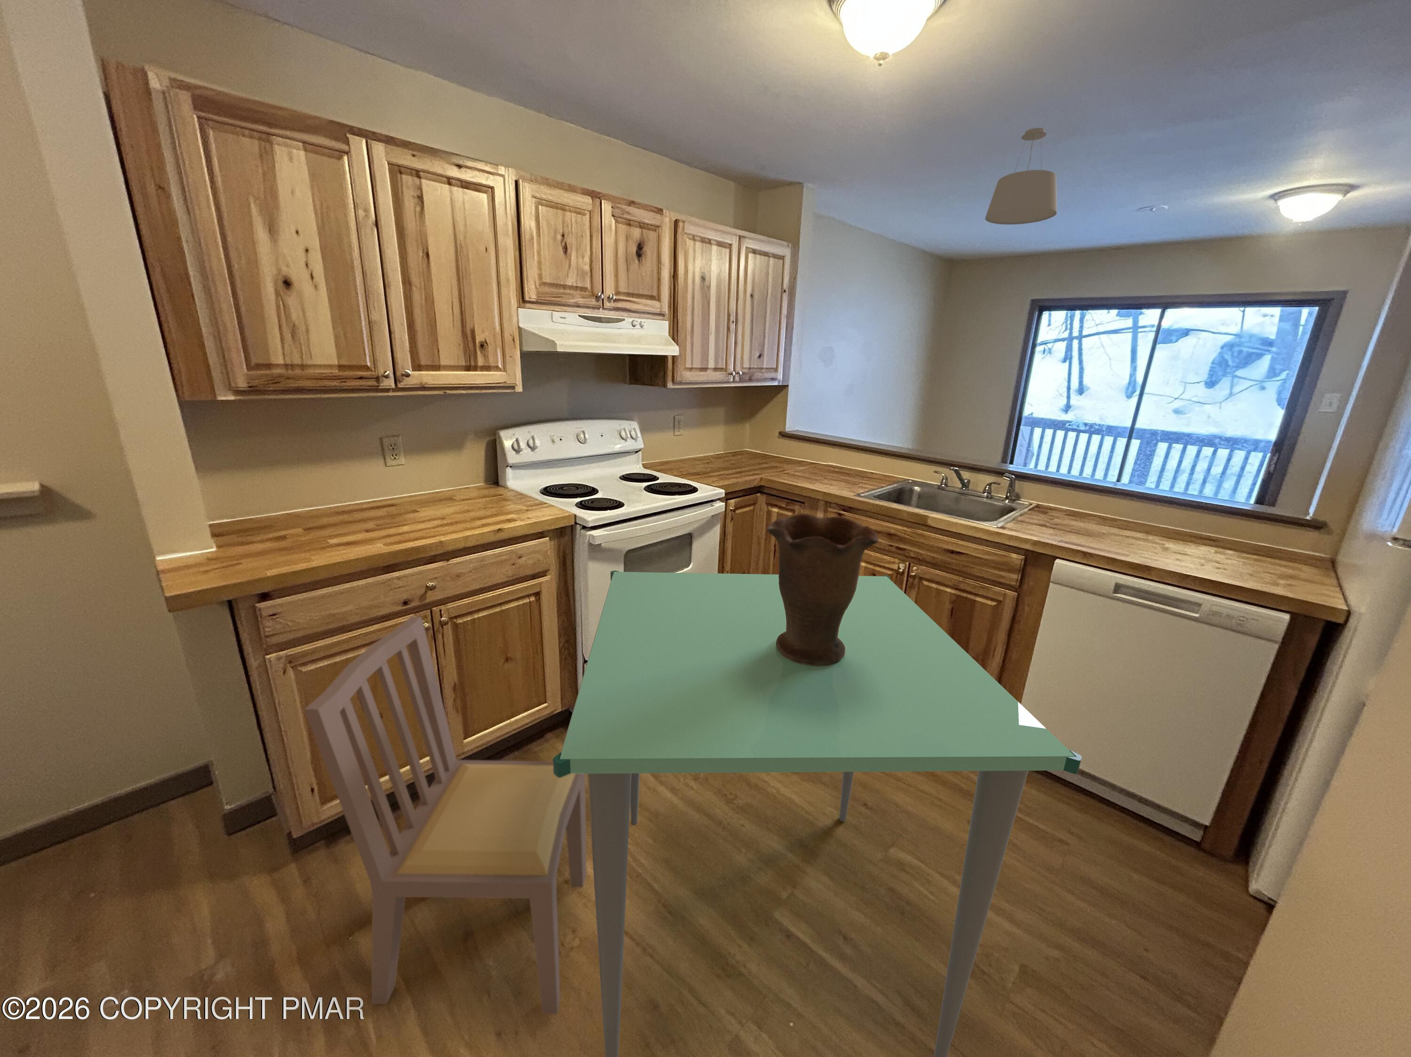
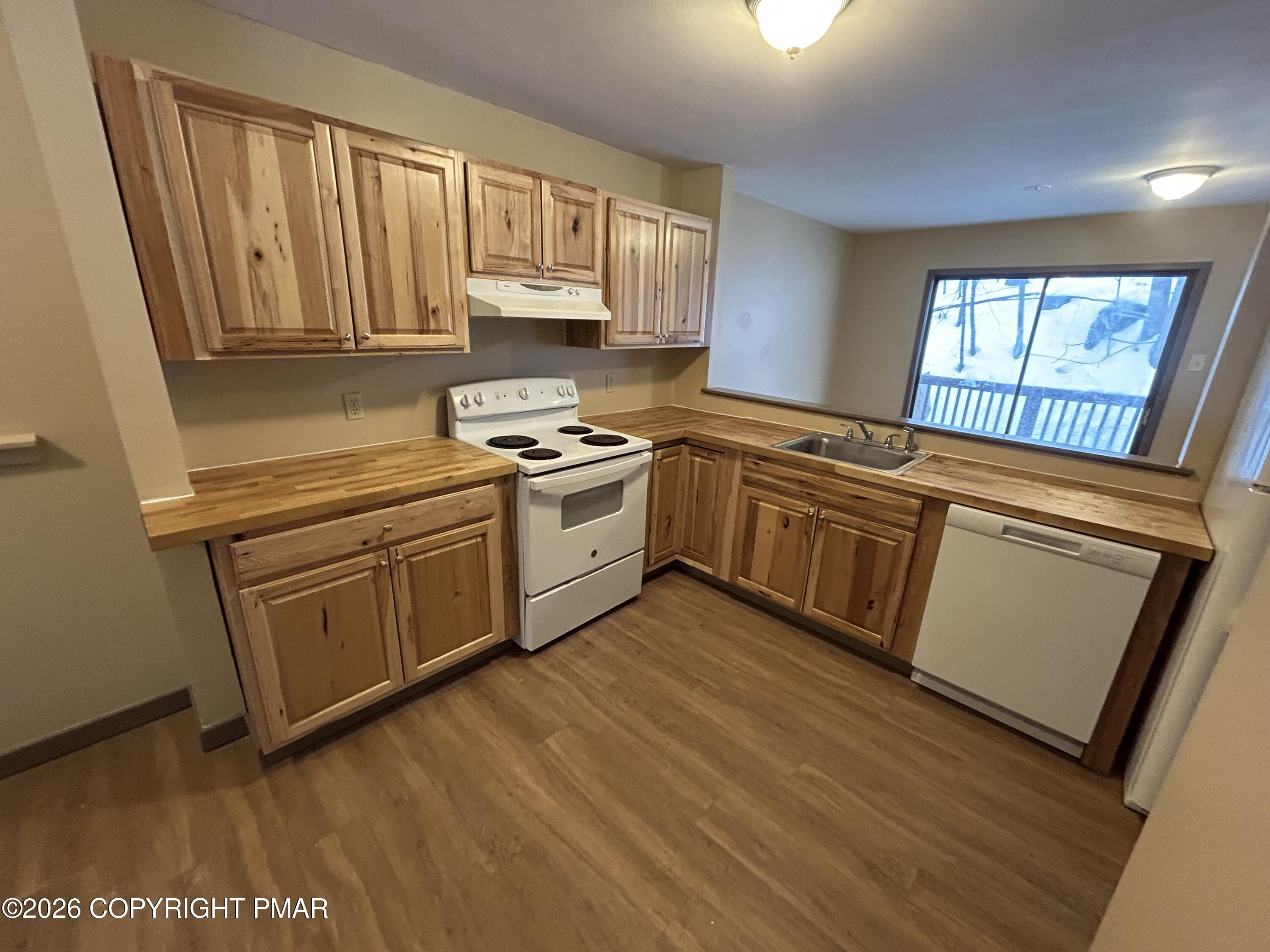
- dining chair [303,616,587,1015]
- vase [767,513,879,666]
- dining table [552,571,1082,1057]
- pendant light [984,128,1058,225]
